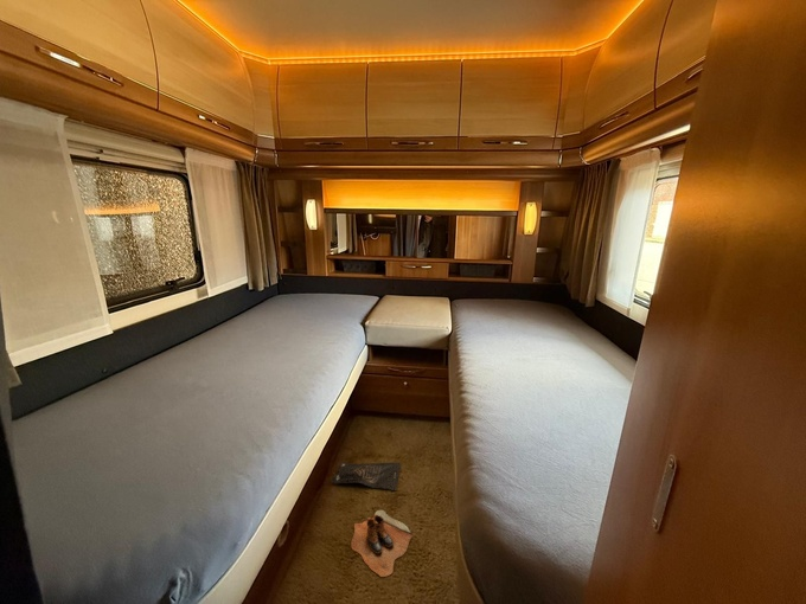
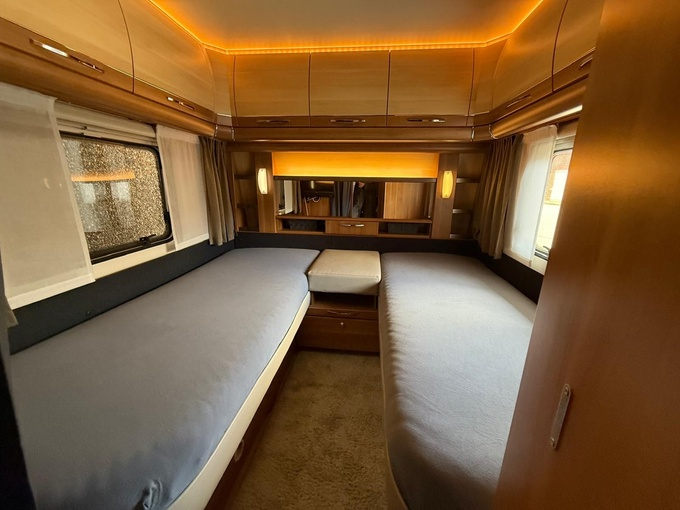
- bag [331,461,402,491]
- boots [350,509,415,578]
